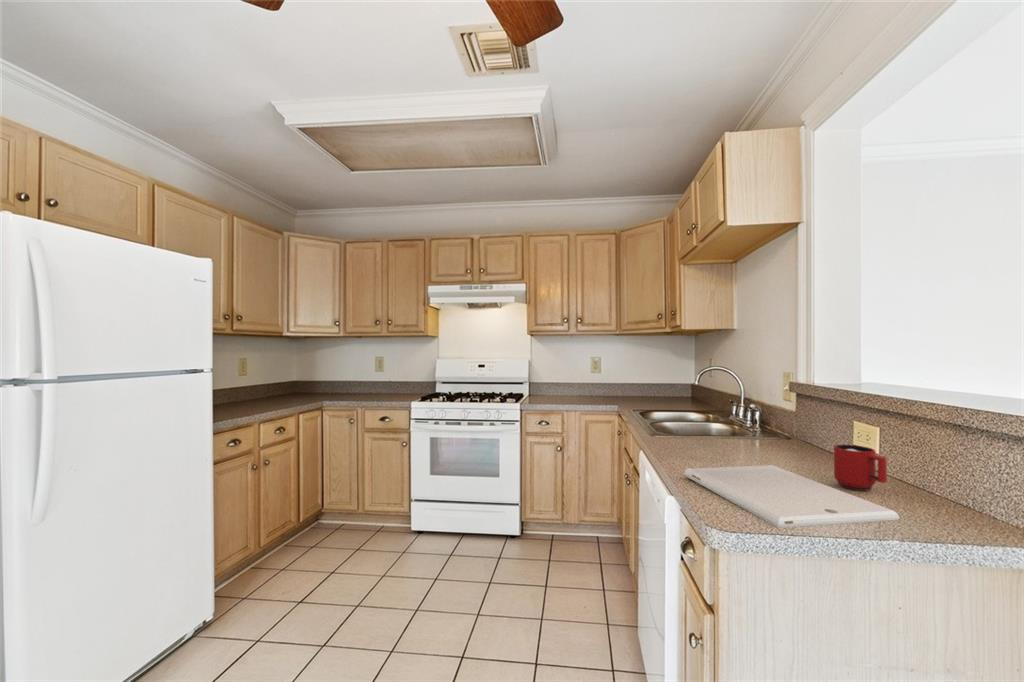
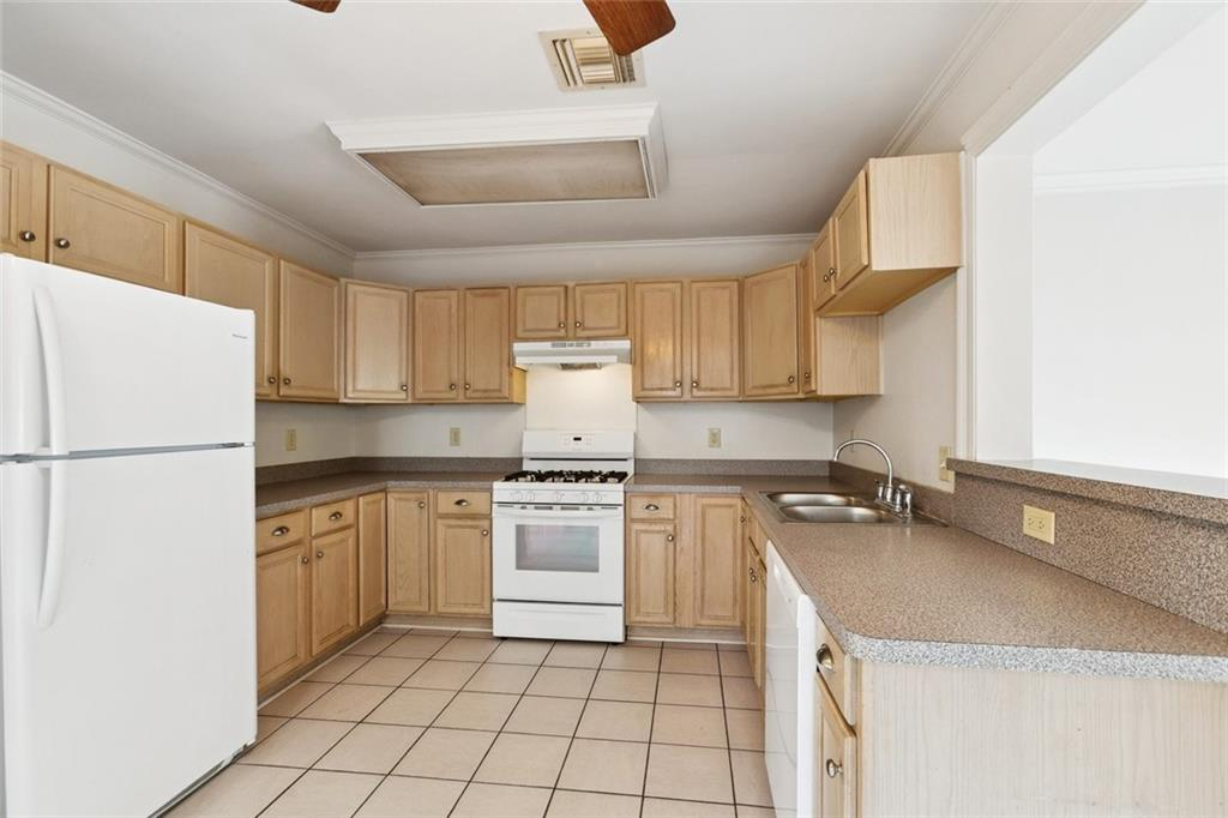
- mug [833,444,888,492]
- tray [683,464,900,529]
